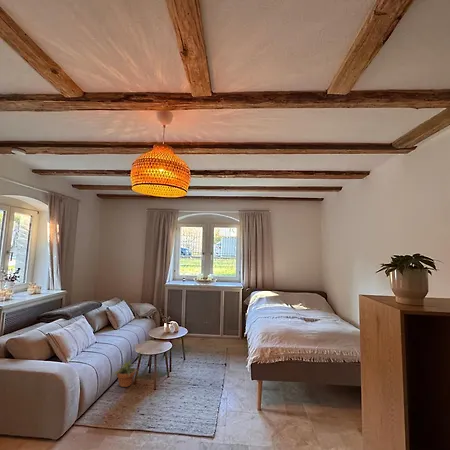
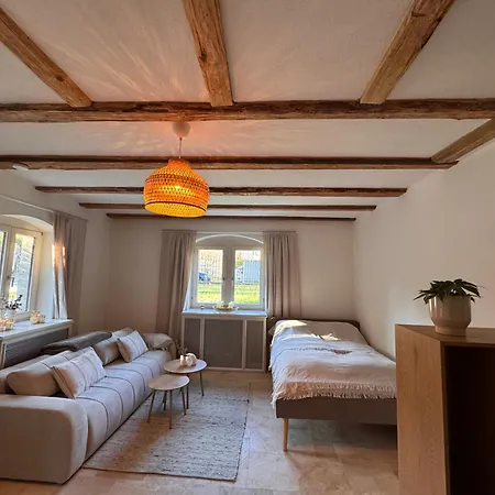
- potted plant [112,358,138,388]
